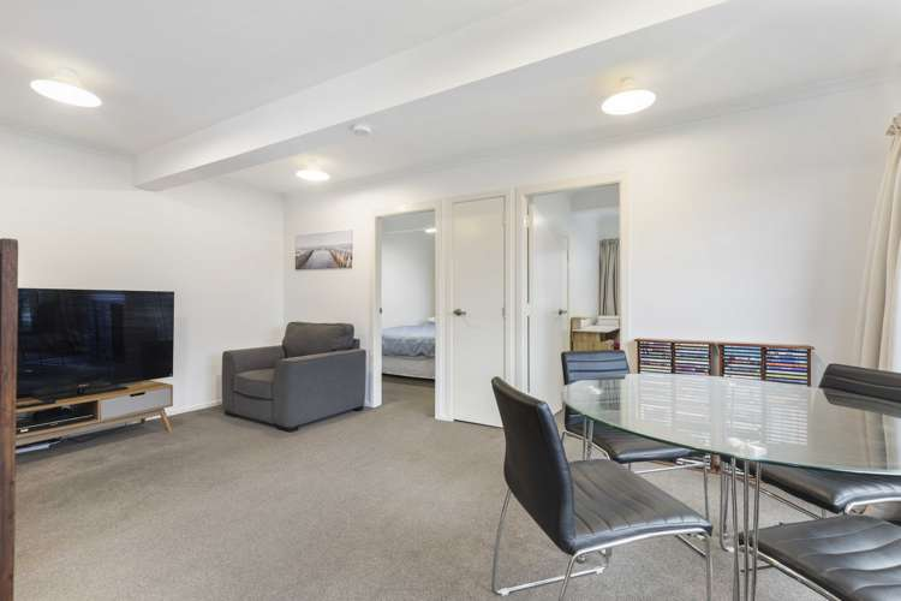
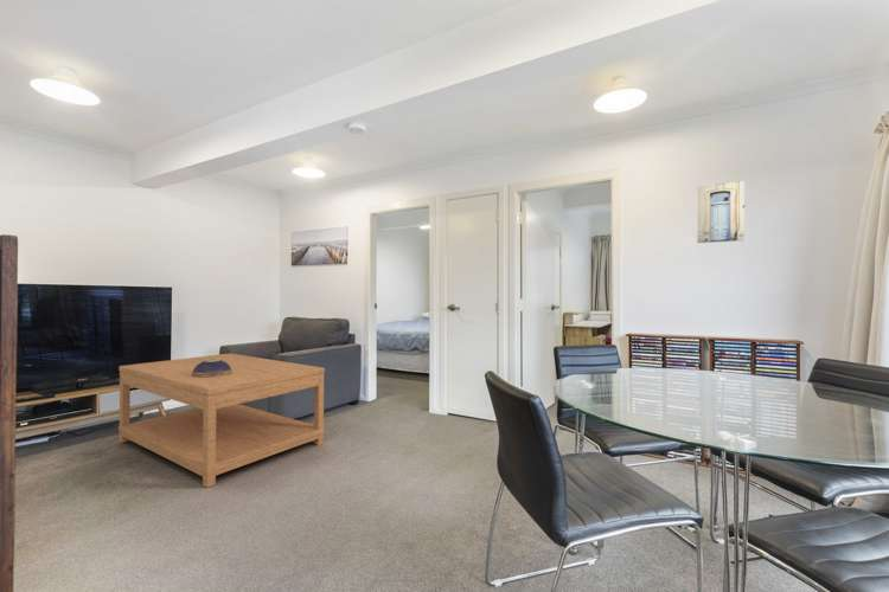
+ wall art [696,180,746,244]
+ decorative bowl [192,359,232,378]
+ coffee table [117,352,326,489]
